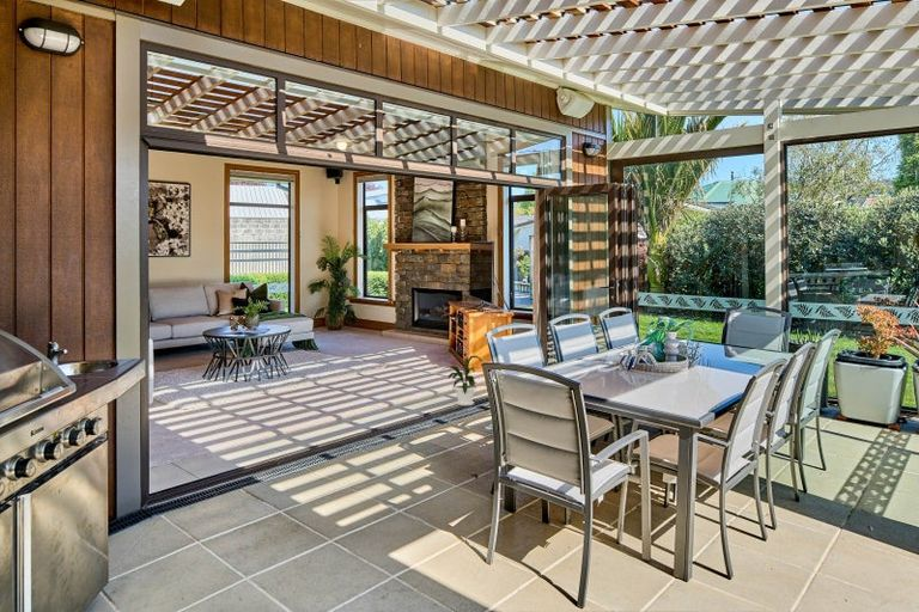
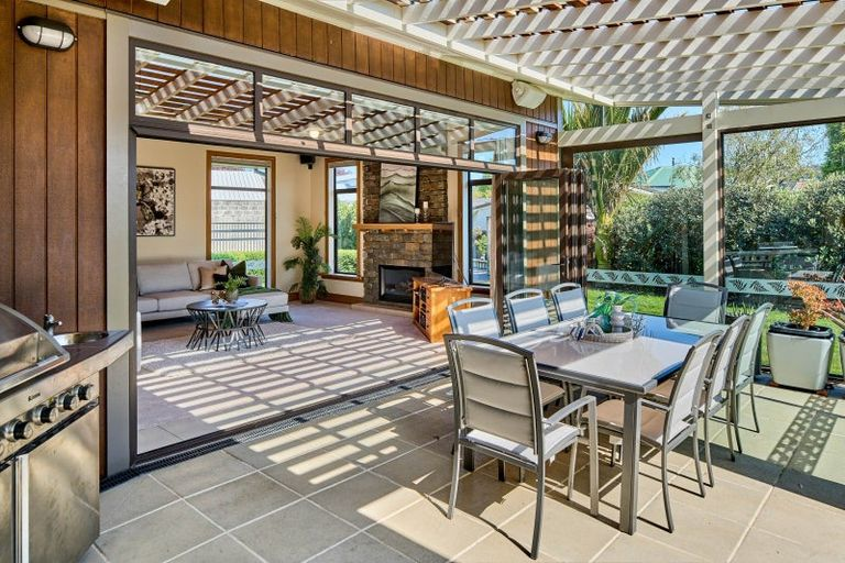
- house plant [439,349,483,406]
